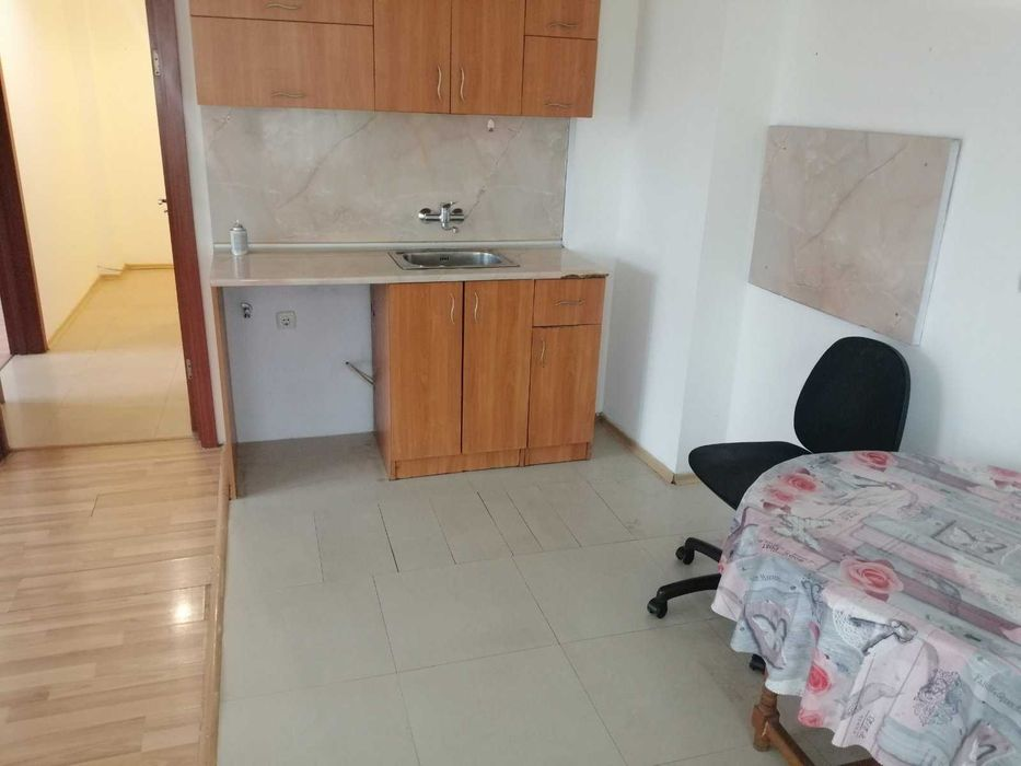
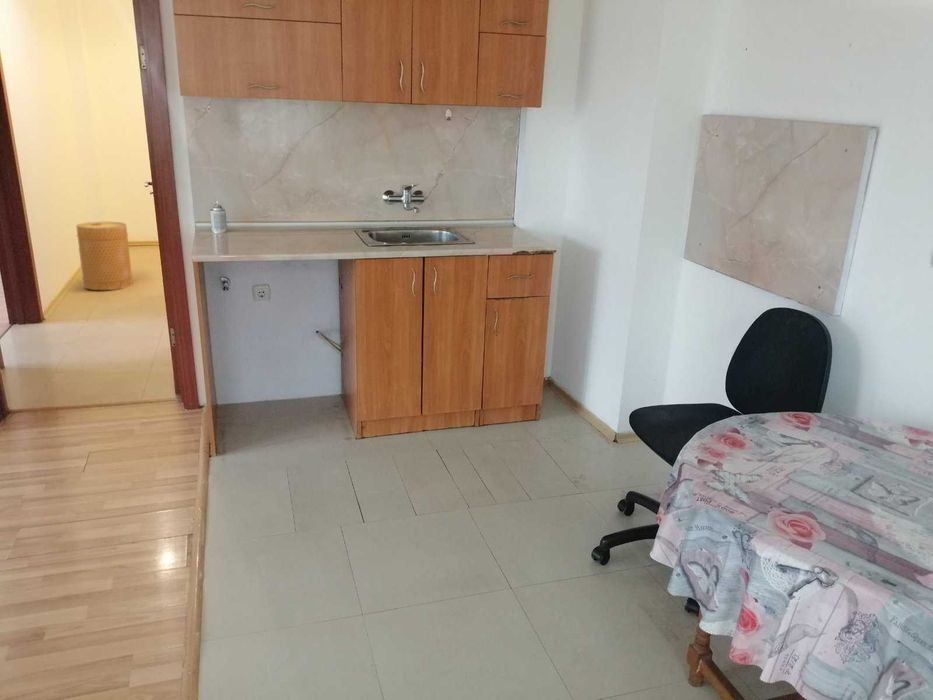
+ basket [75,221,134,291]
